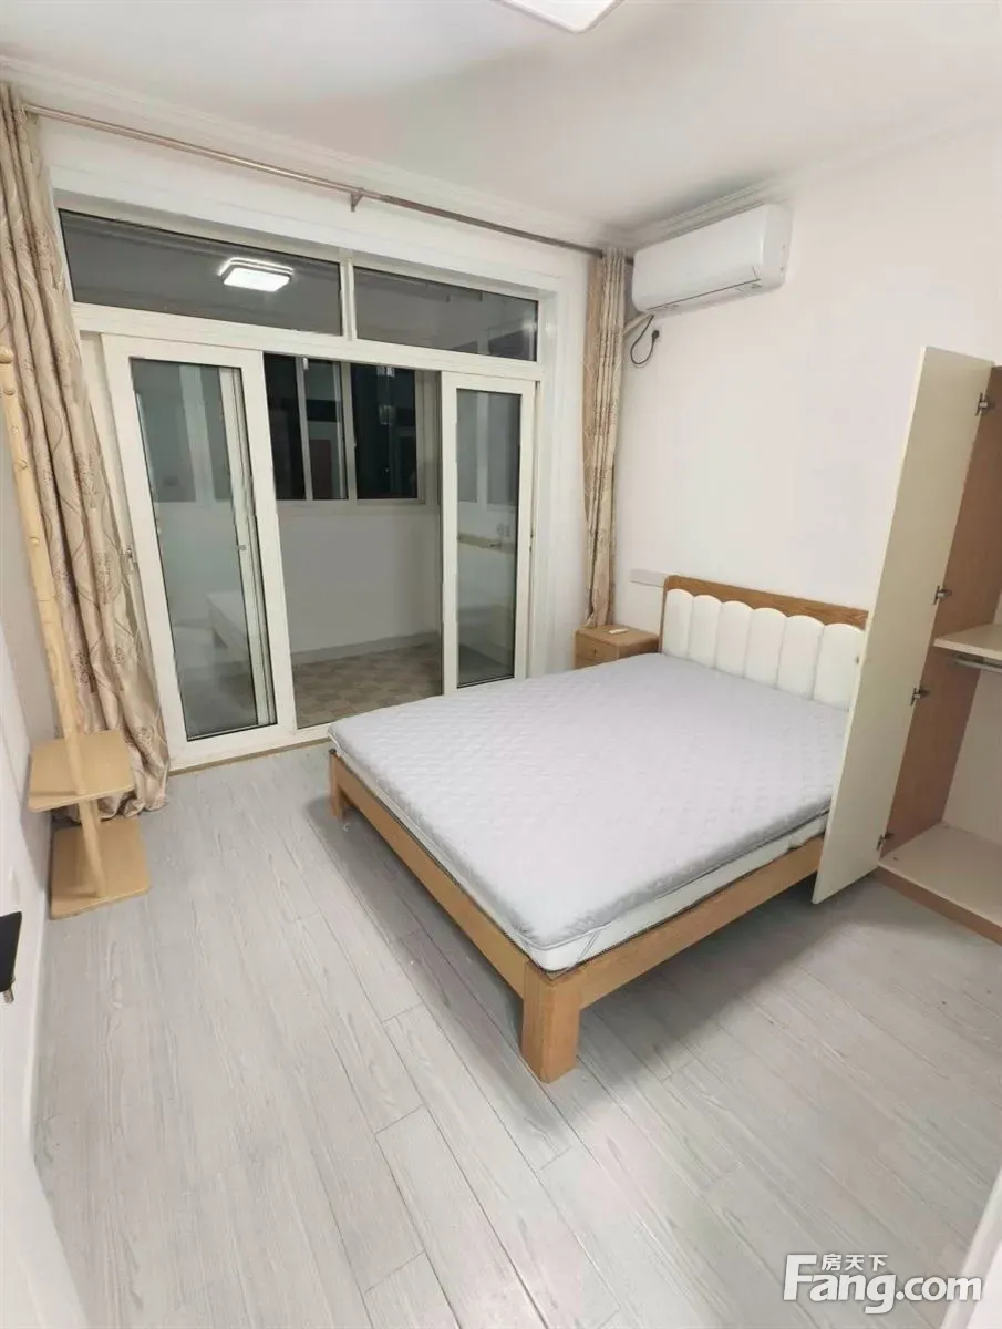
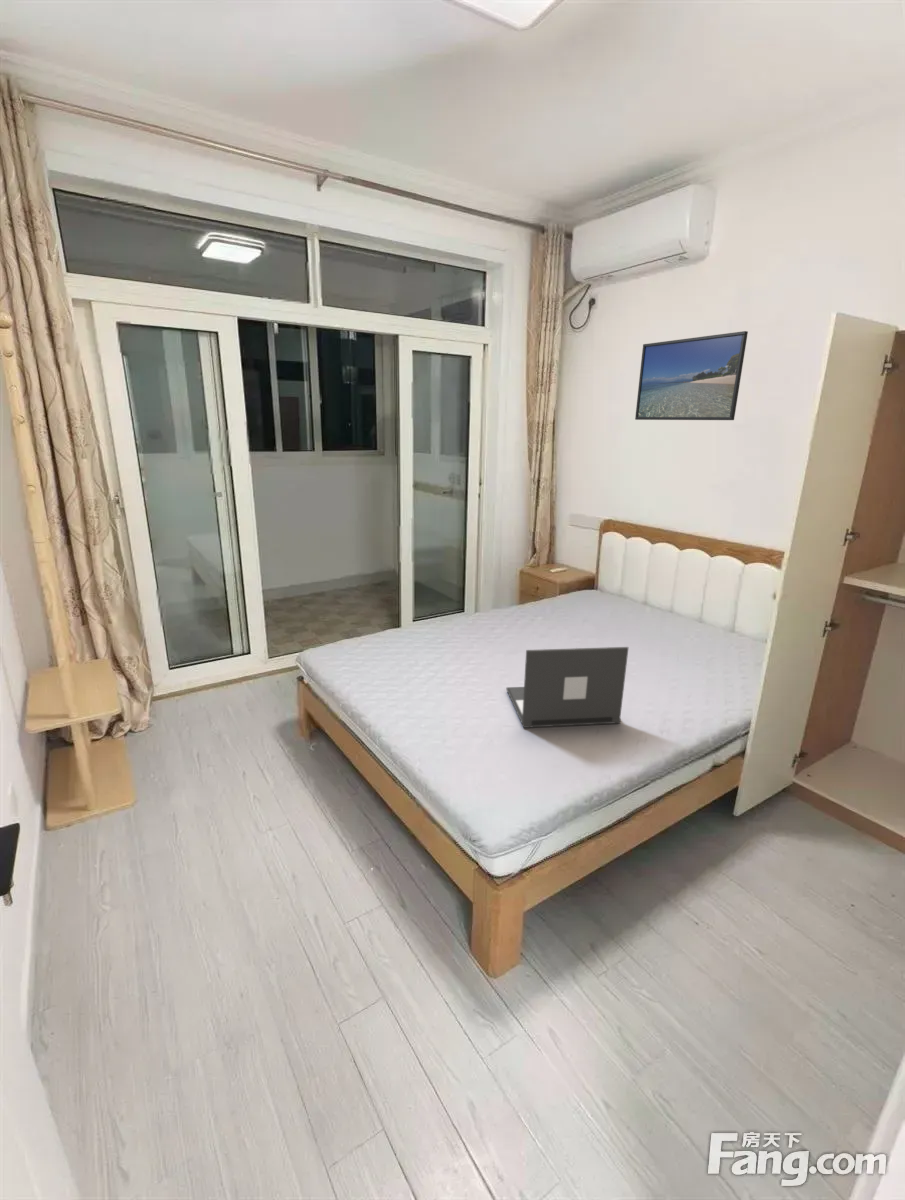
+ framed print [634,330,749,421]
+ laptop [505,646,629,729]
